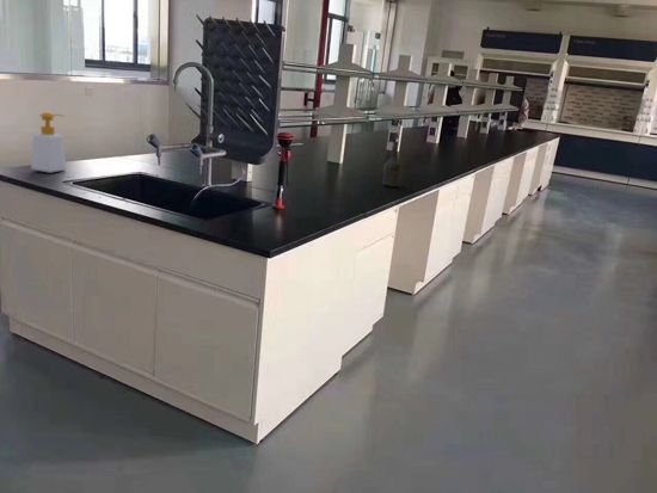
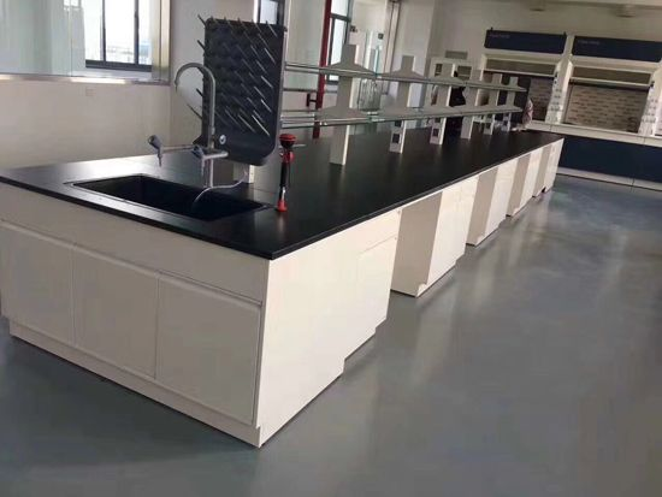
- soap bottle [30,111,68,174]
- bottle [382,118,405,187]
